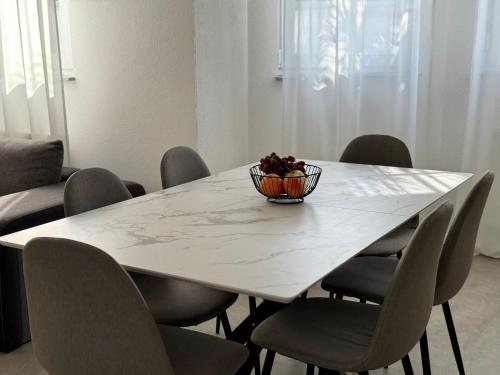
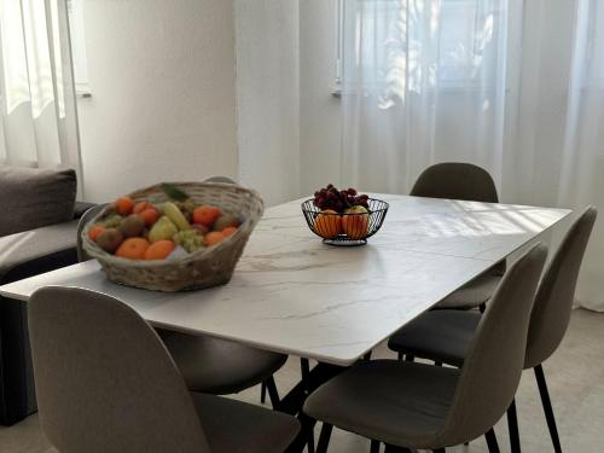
+ fruit basket [80,180,266,294]
